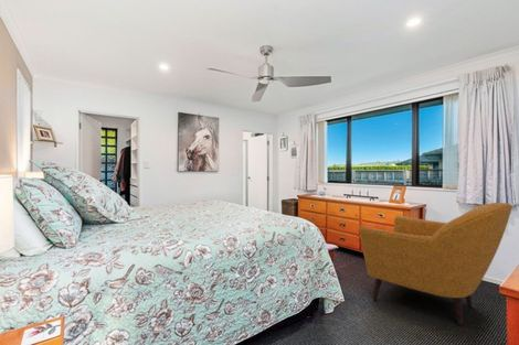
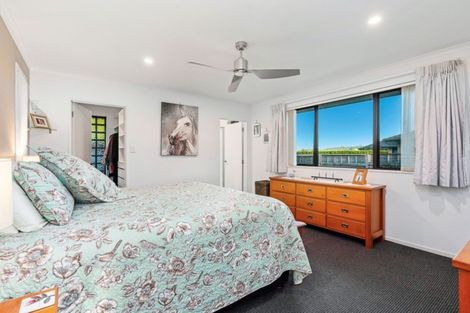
- armchair [358,202,513,326]
